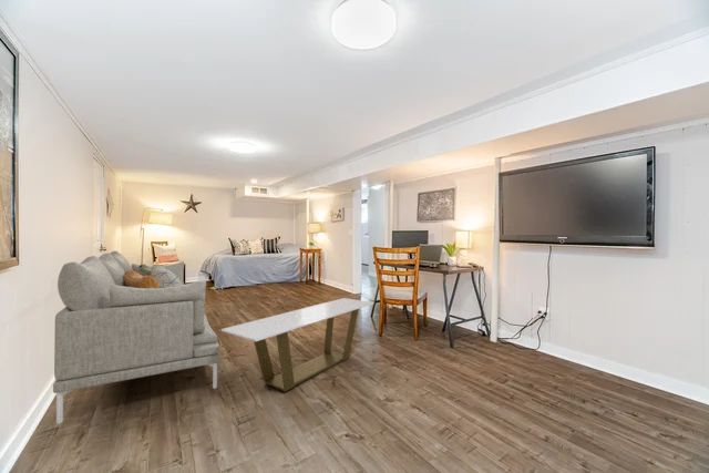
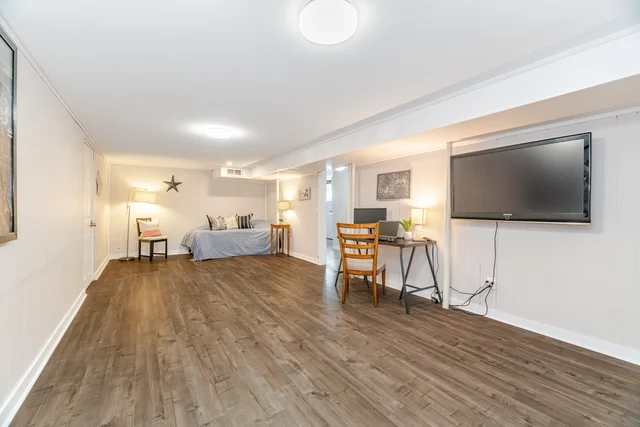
- sofa [52,249,220,425]
- coffee table [220,297,376,393]
